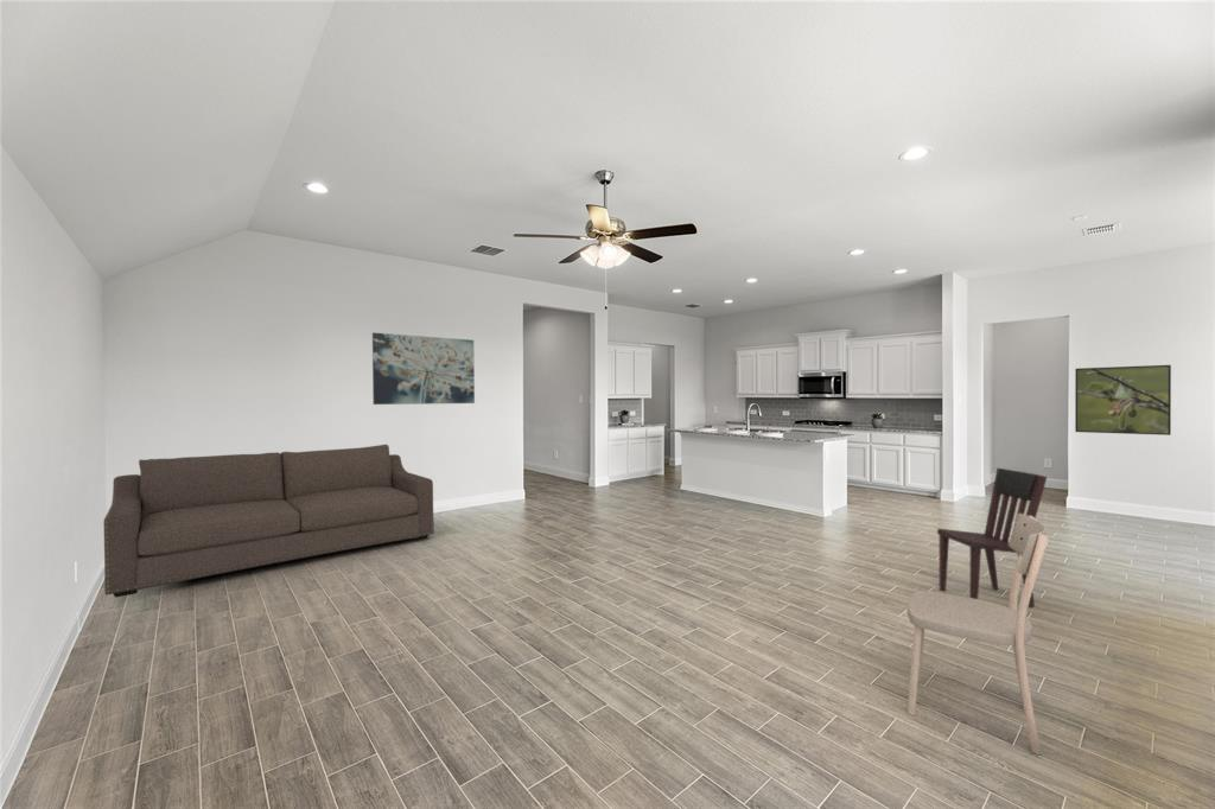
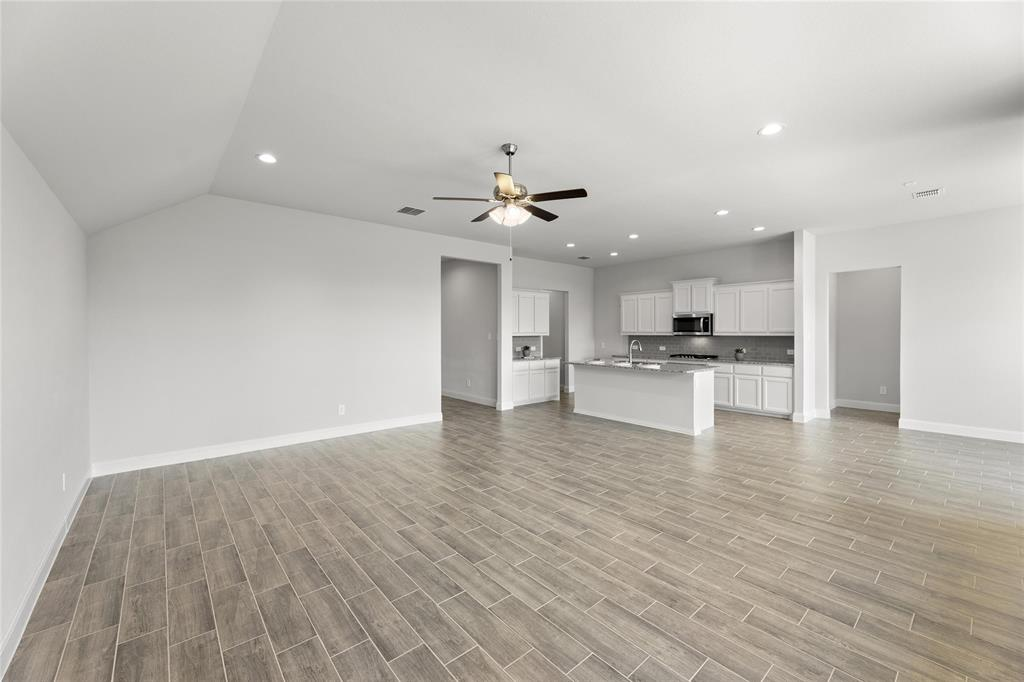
- dining chair [936,467,1048,607]
- dining chair [907,514,1050,756]
- wall art [371,331,476,406]
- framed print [1074,364,1172,437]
- sofa [102,444,435,599]
